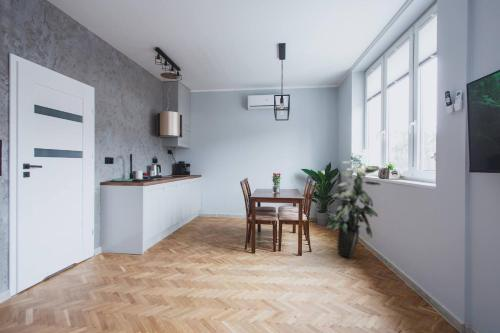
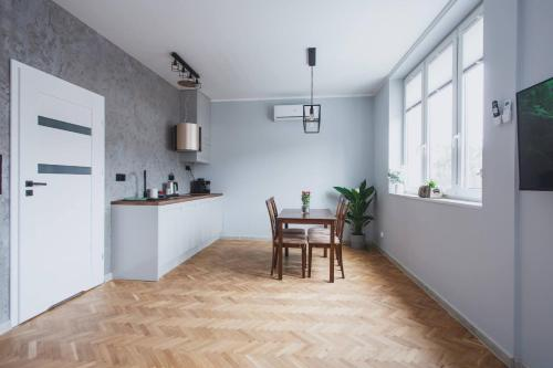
- indoor plant [325,160,382,259]
